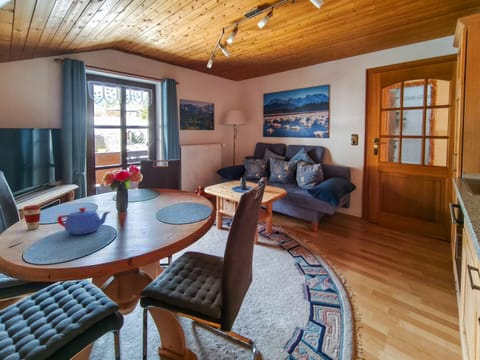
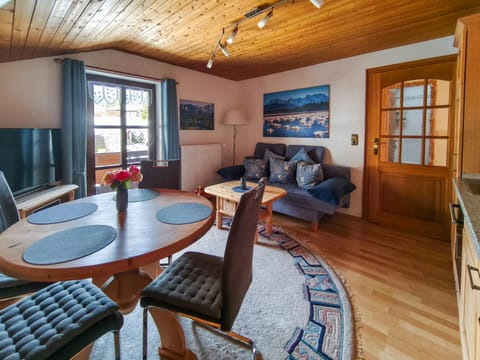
- coffee cup [22,204,42,230]
- teapot [56,207,112,235]
